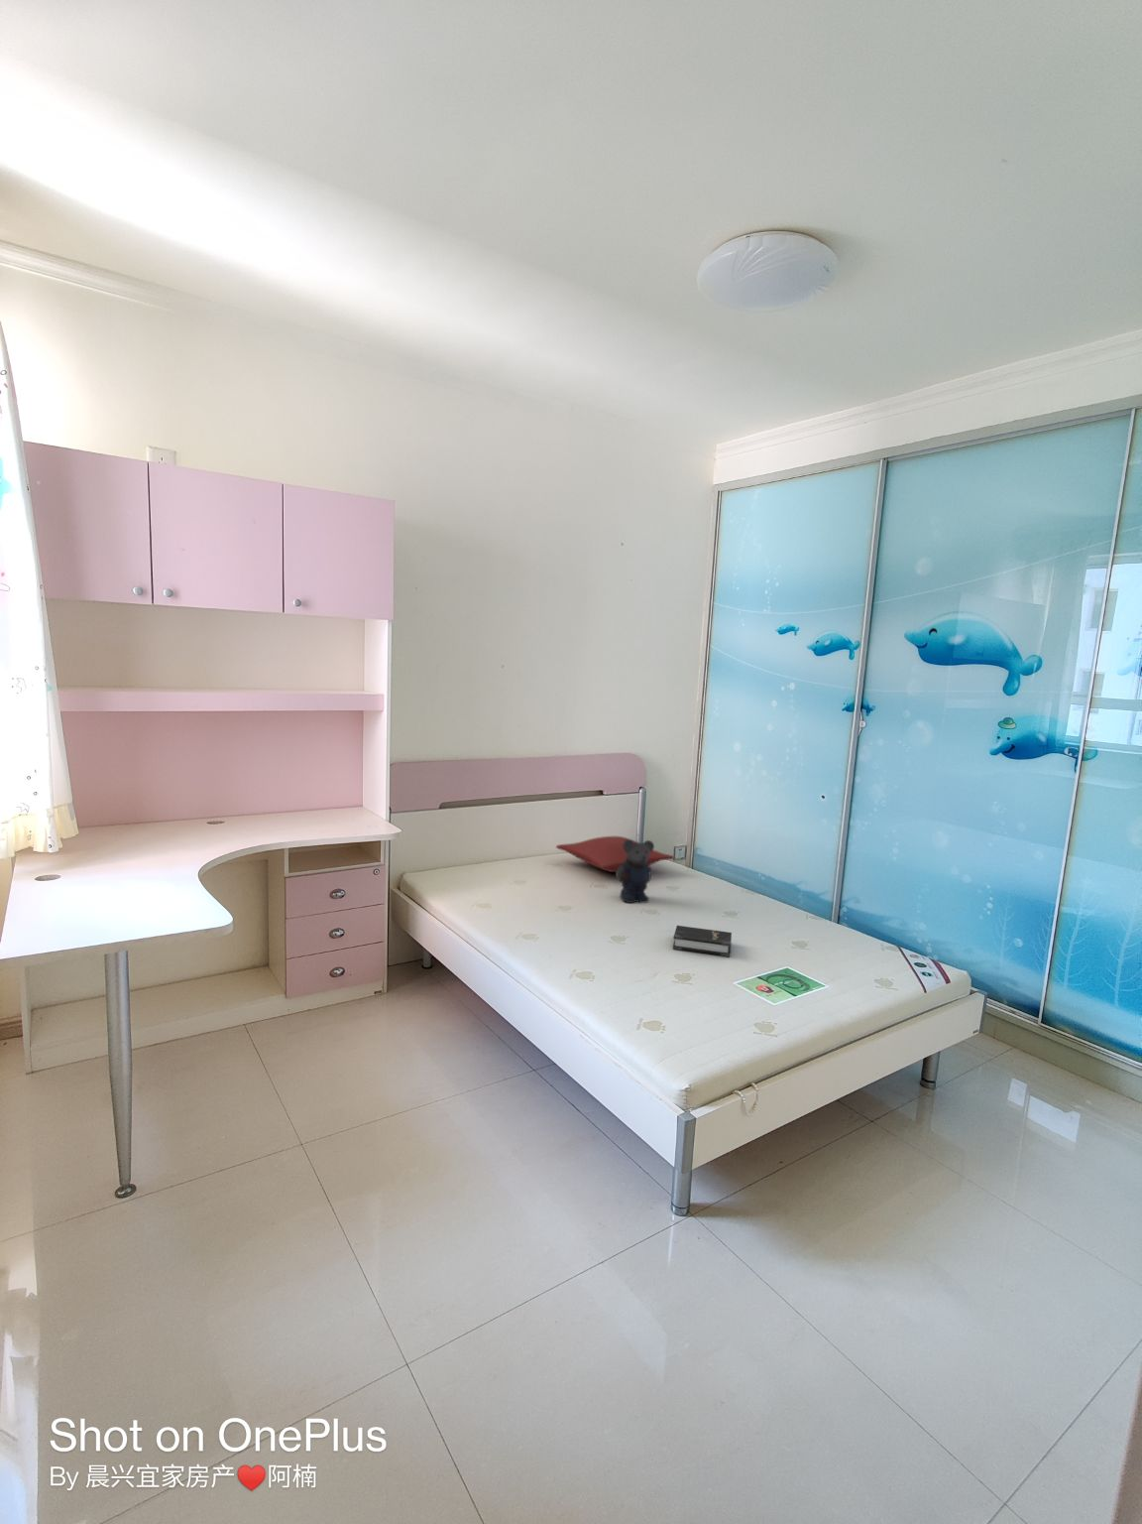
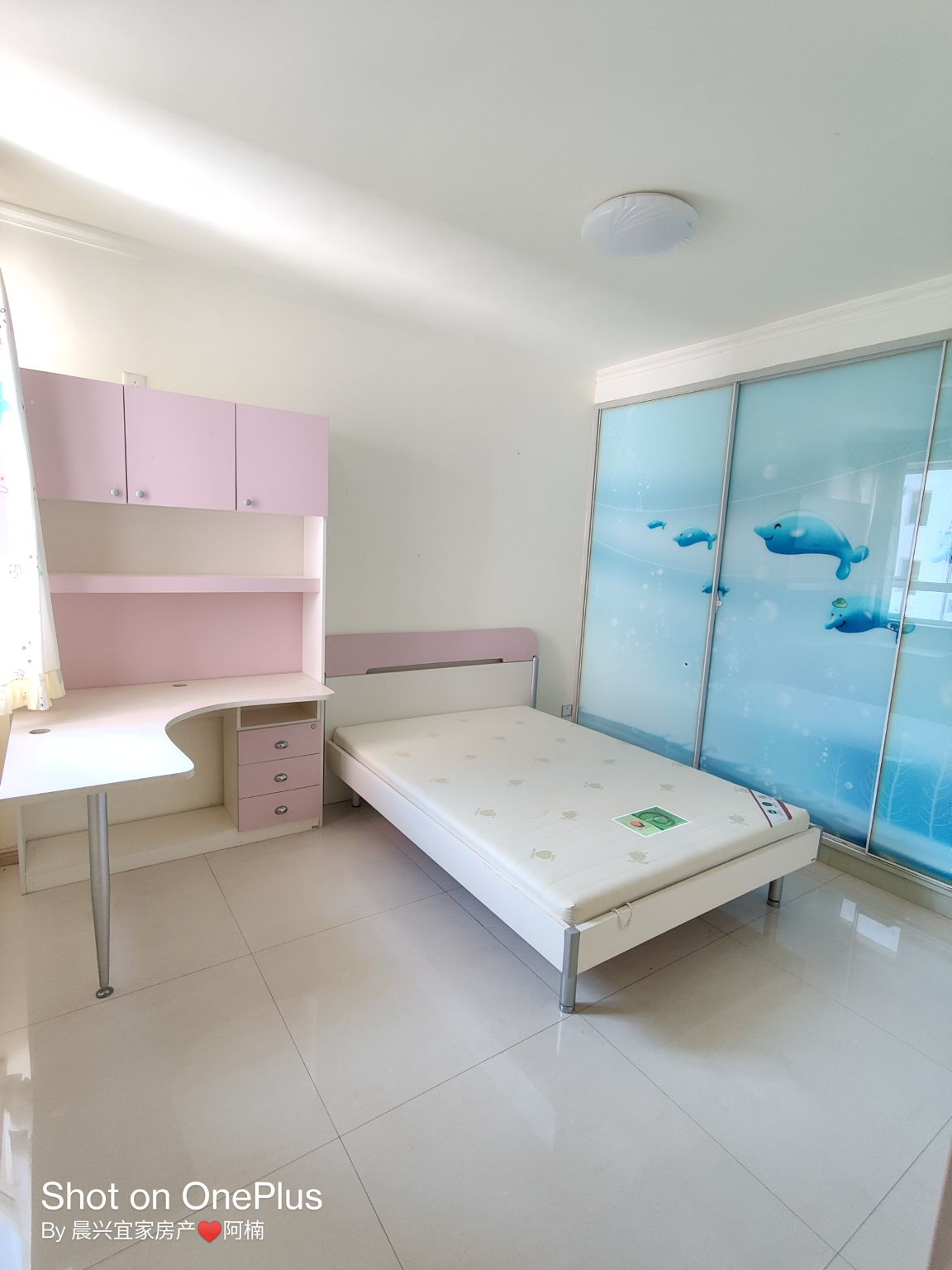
- hardback book [672,925,733,958]
- pillow [555,835,675,874]
- bear [614,839,655,904]
